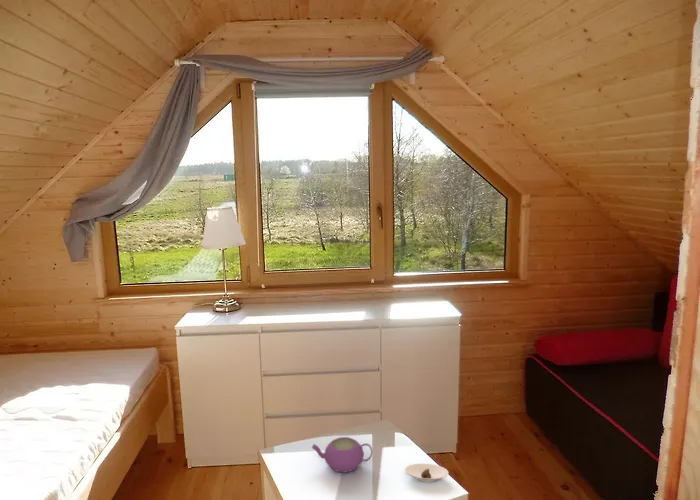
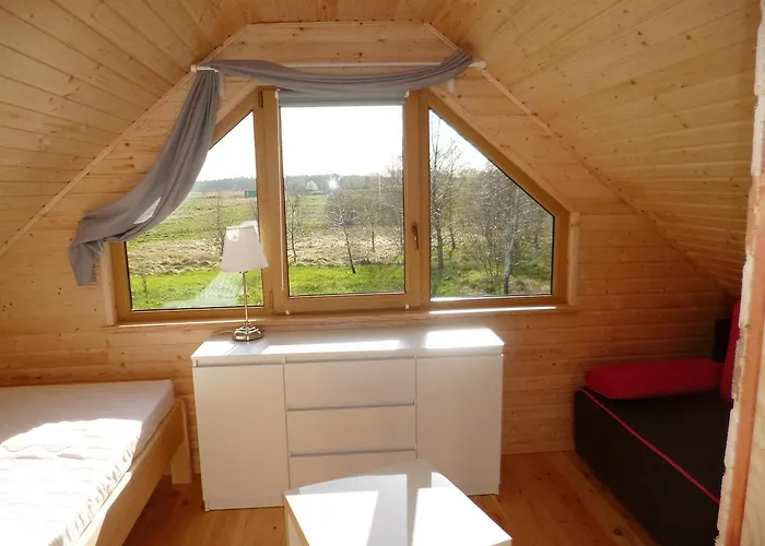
- teapot [311,436,373,474]
- saucer [404,463,449,483]
